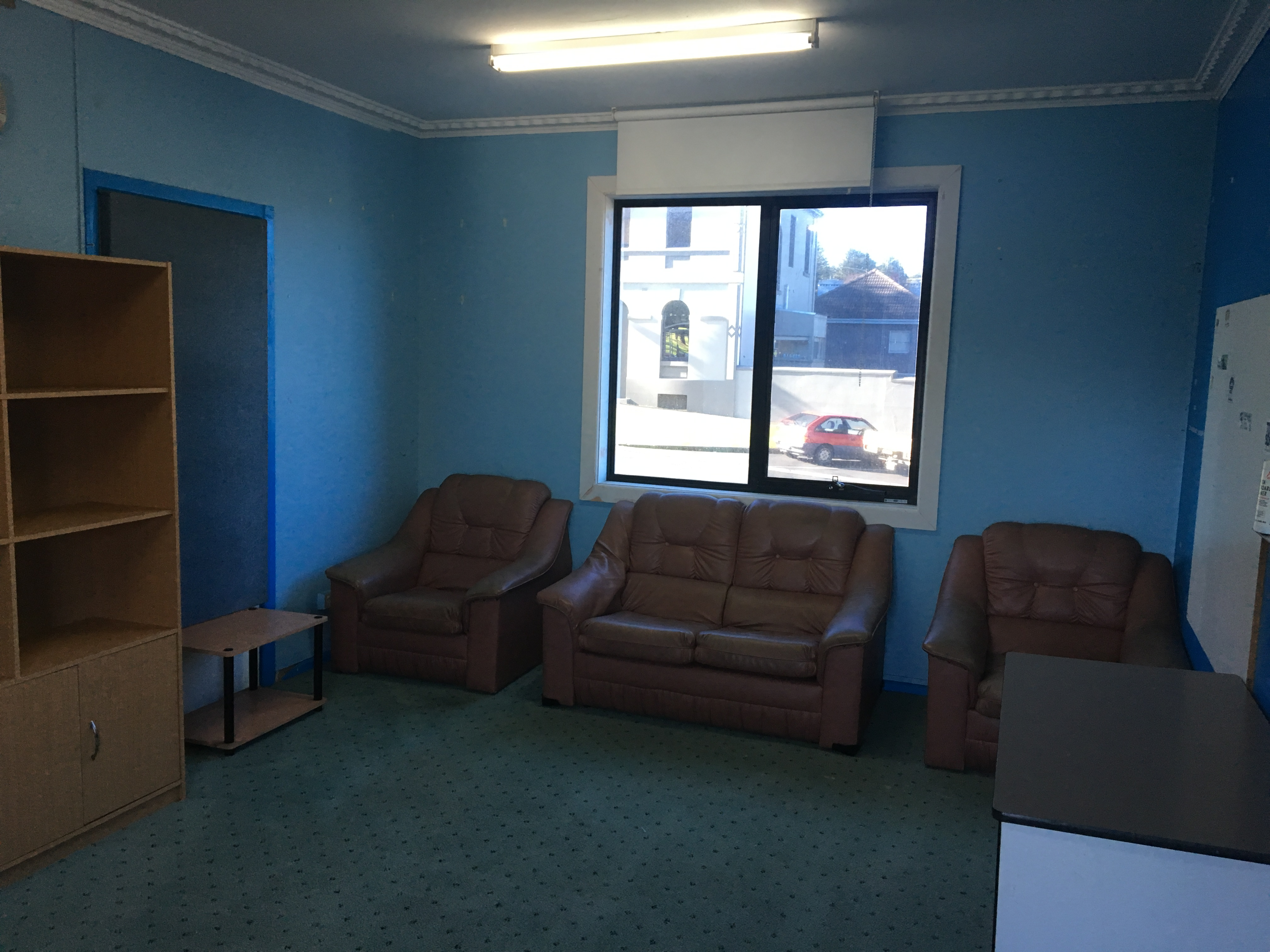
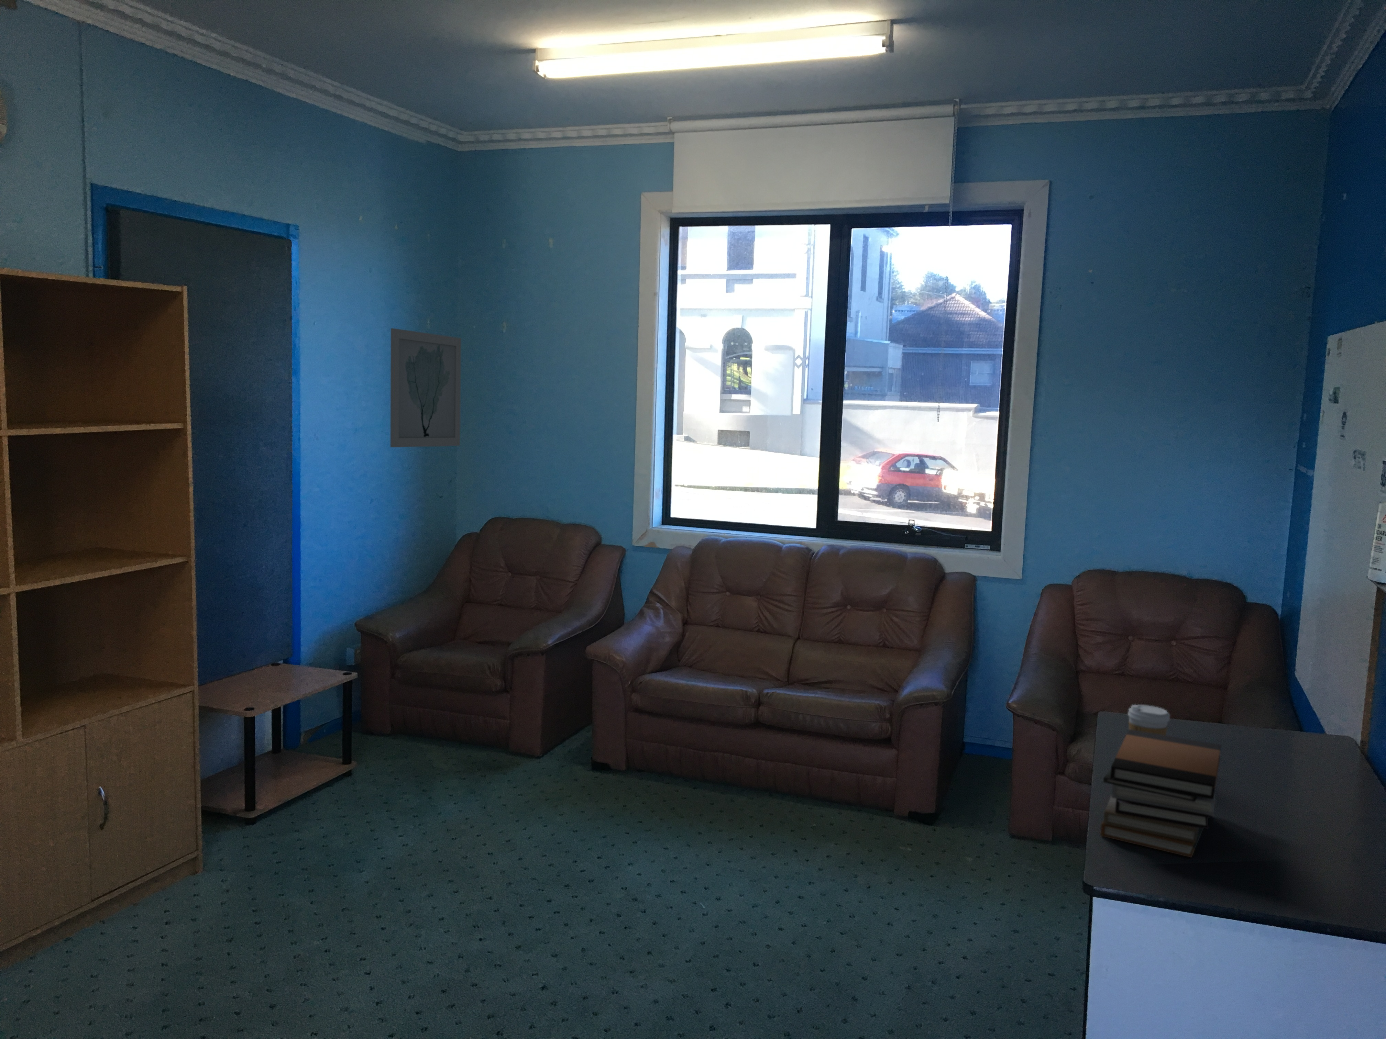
+ coffee cup [1127,704,1170,736]
+ wall art [390,327,462,447]
+ book stack [1100,729,1221,858]
